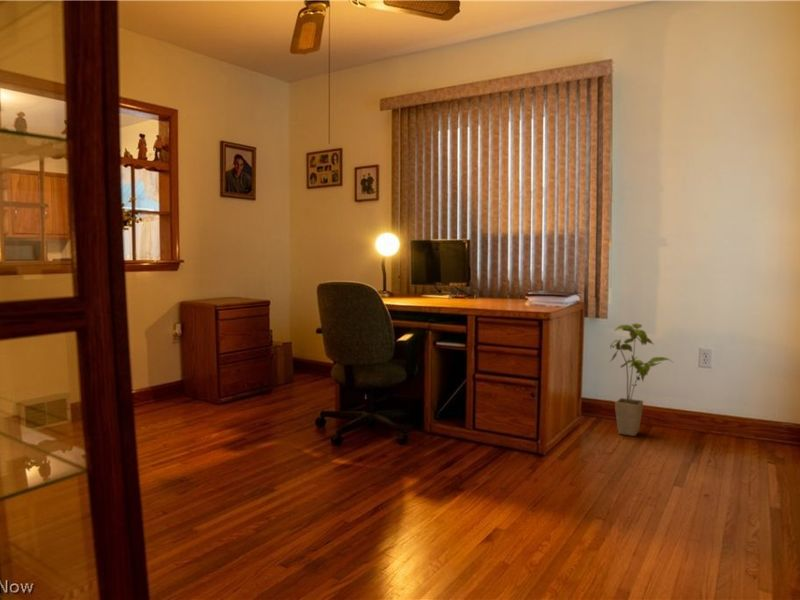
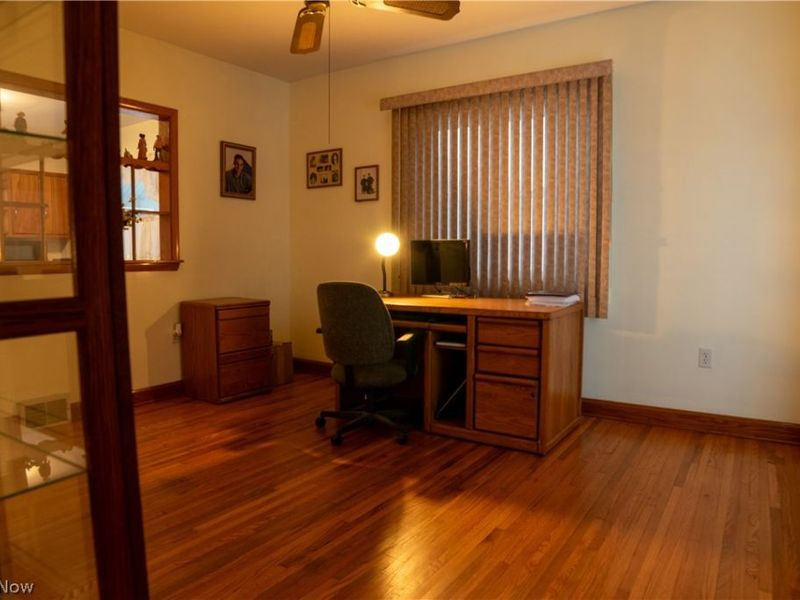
- house plant [609,322,675,437]
